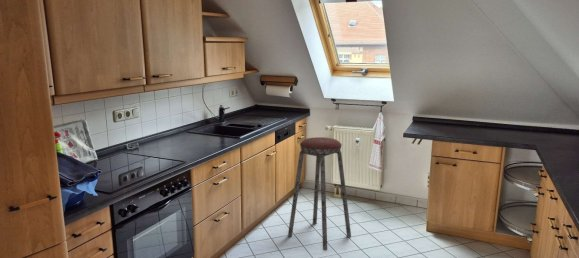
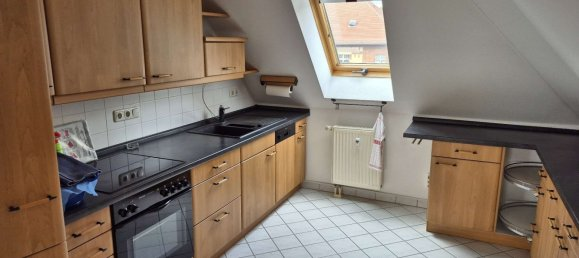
- music stool [287,136,352,252]
